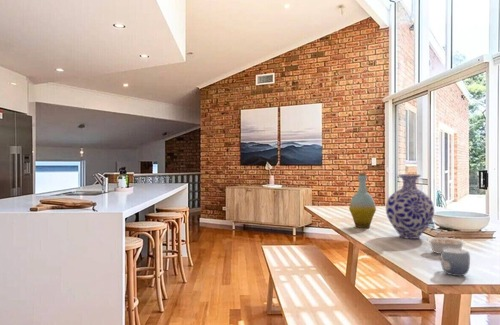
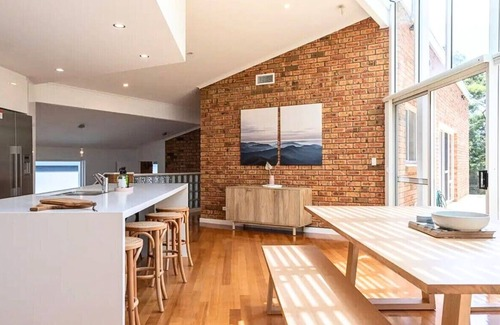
- legume [426,237,469,255]
- vase [385,174,435,240]
- mug [440,248,471,277]
- bottle [348,172,377,229]
